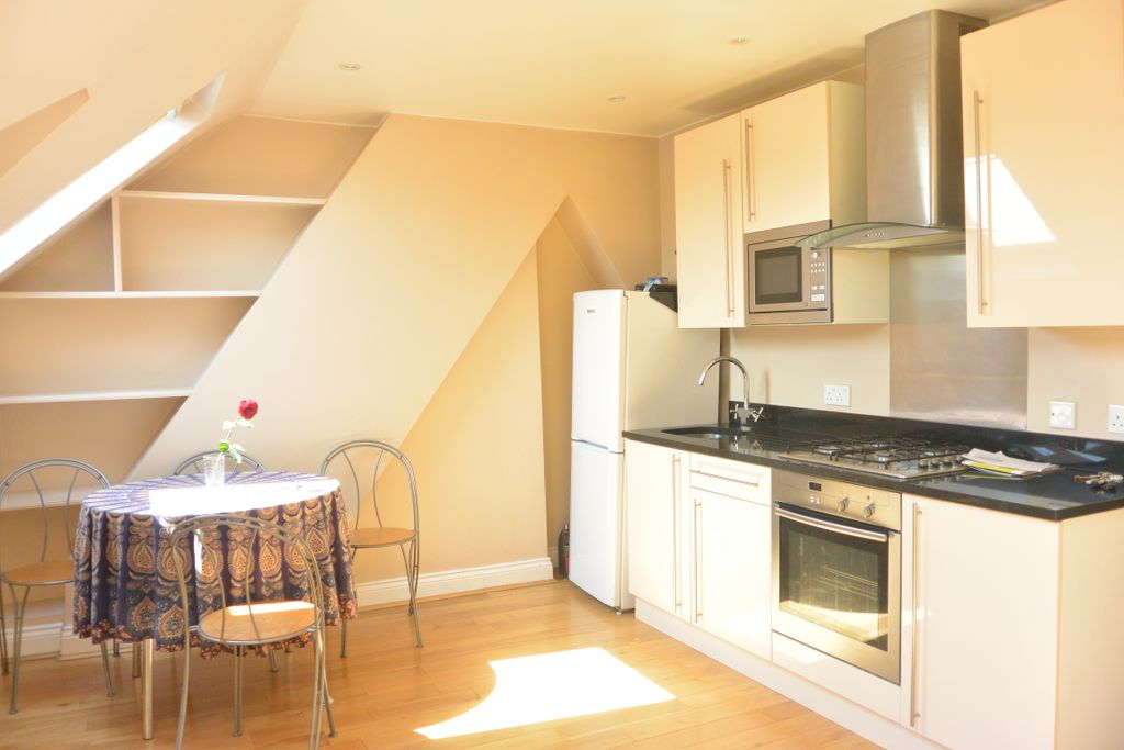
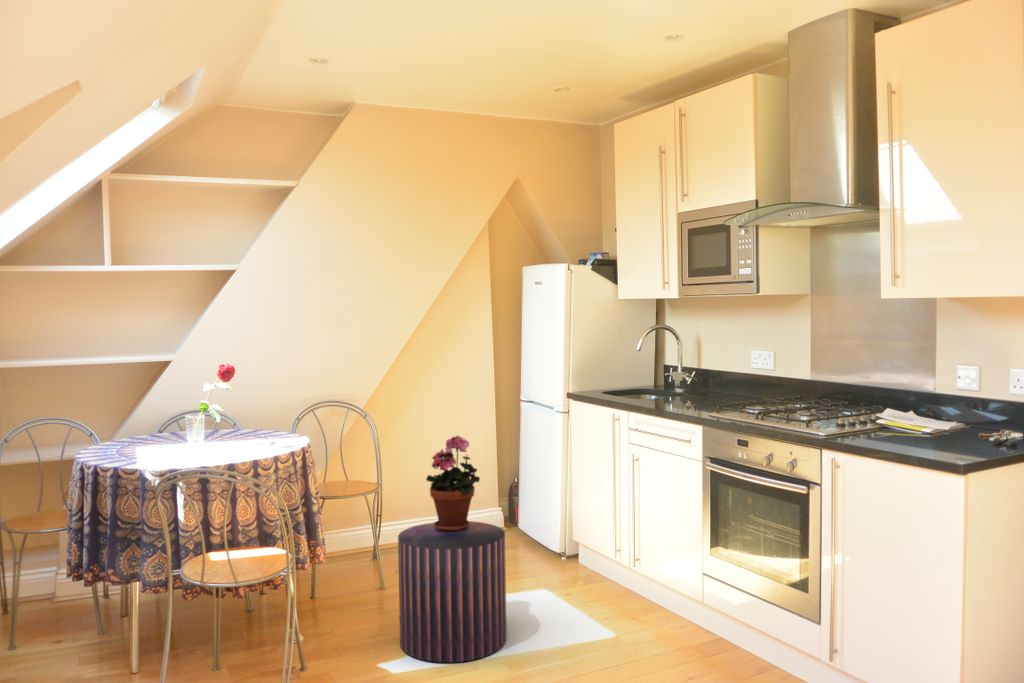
+ stool [397,520,508,663]
+ potted plant [425,434,481,531]
